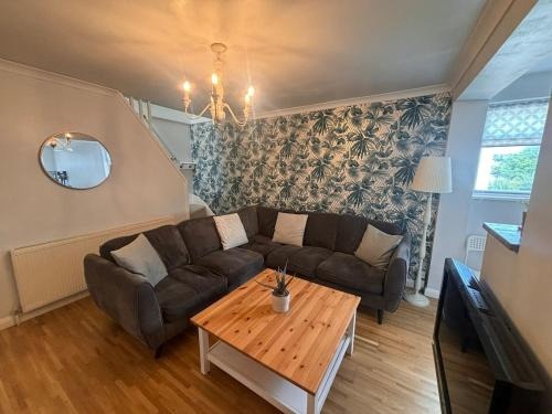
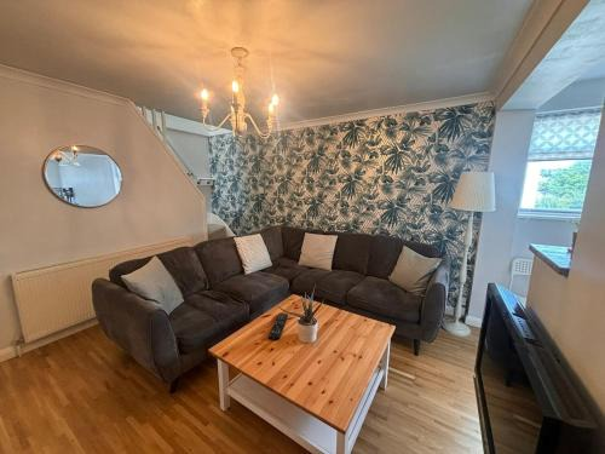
+ remote control [267,312,289,340]
